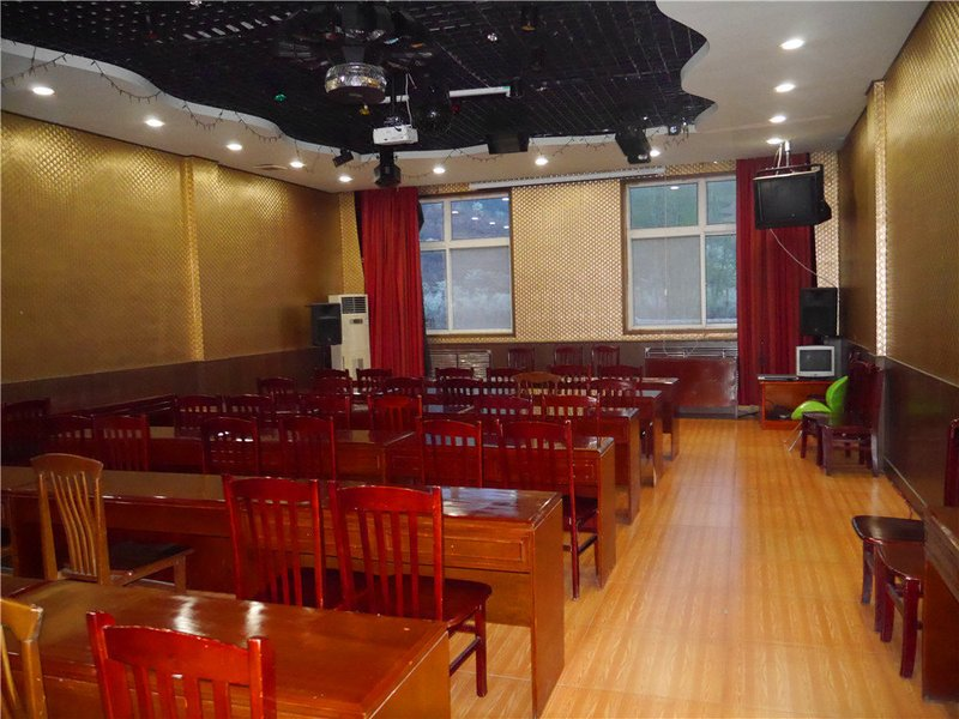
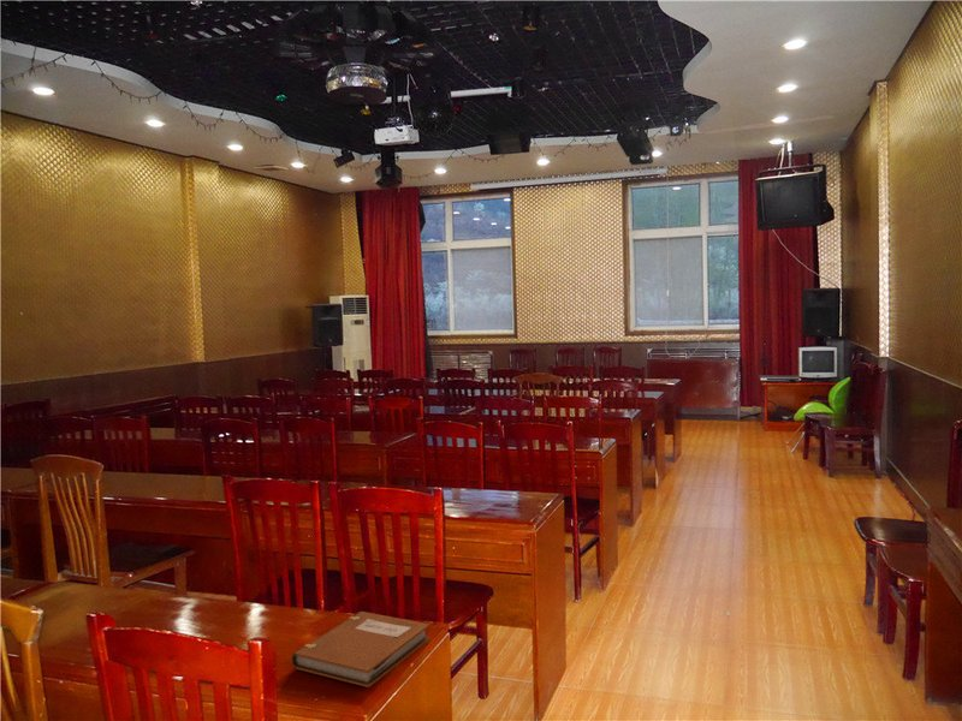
+ notebook [290,610,432,689]
